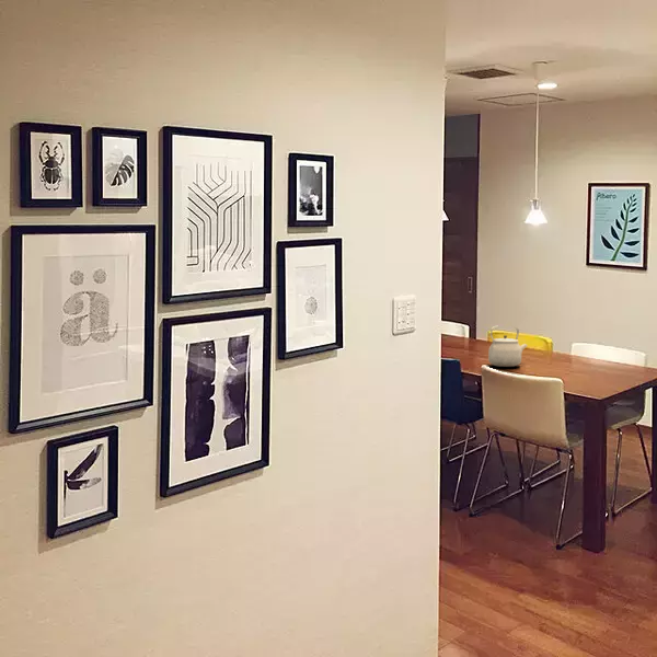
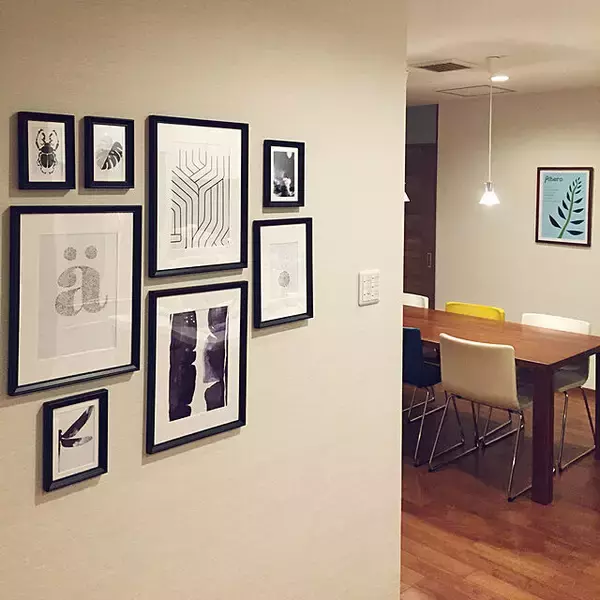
- tea kettle [487,325,529,368]
